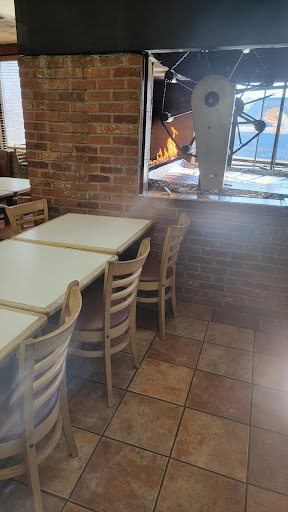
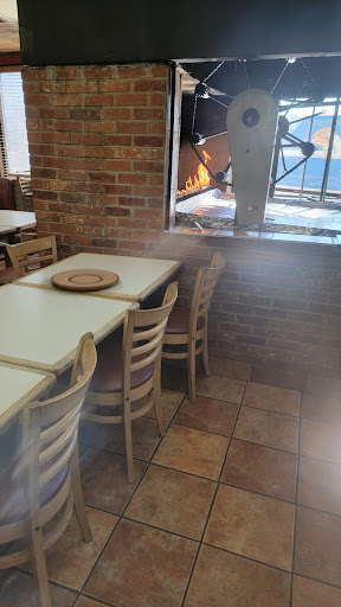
+ plate [50,268,121,292]
